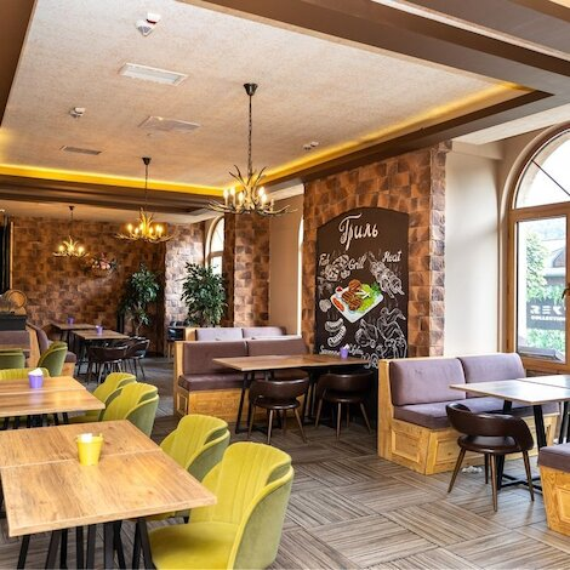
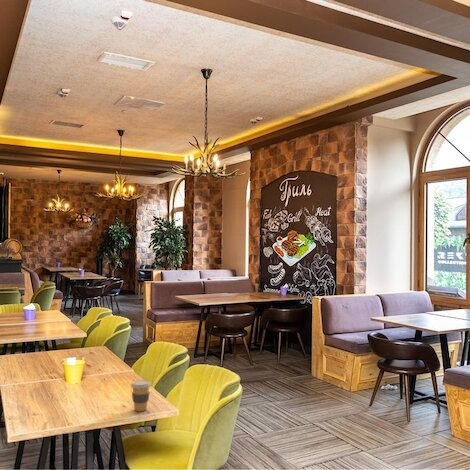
+ coffee cup [130,379,152,412]
